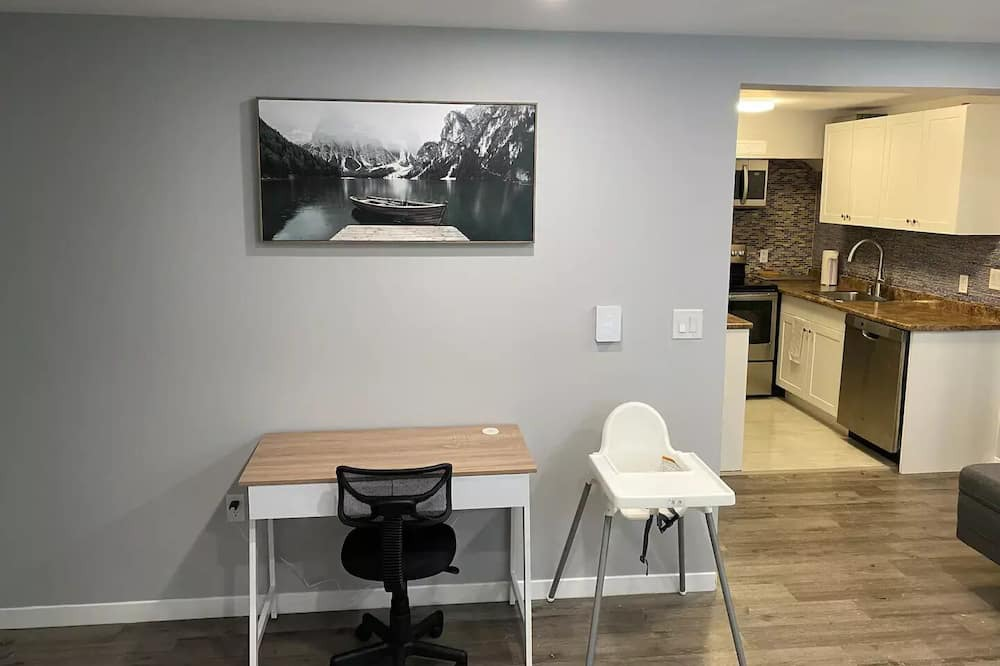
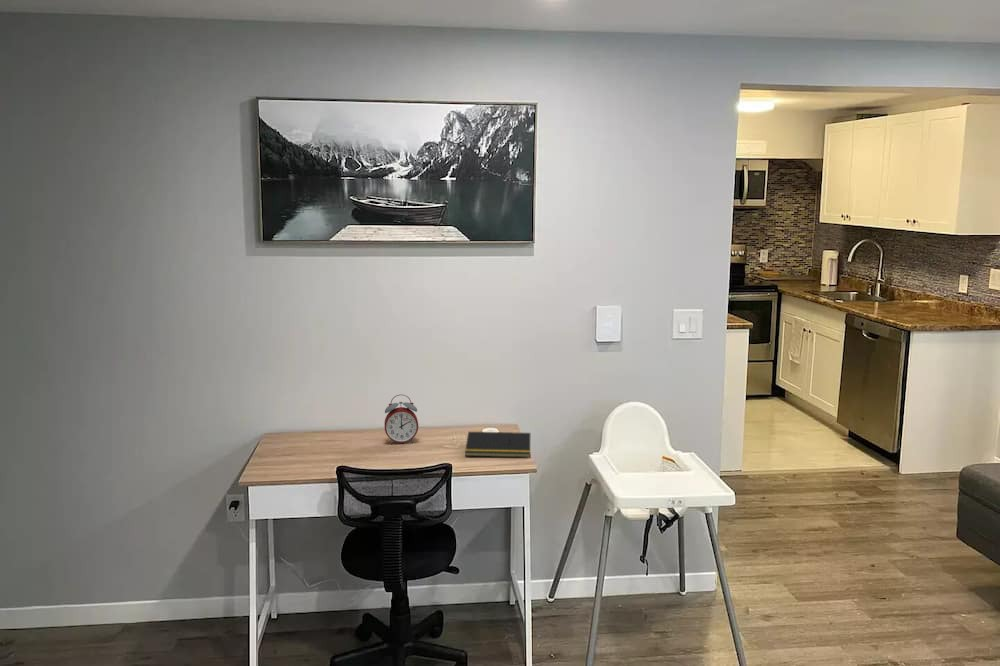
+ alarm clock [384,393,419,445]
+ notepad [464,431,531,458]
